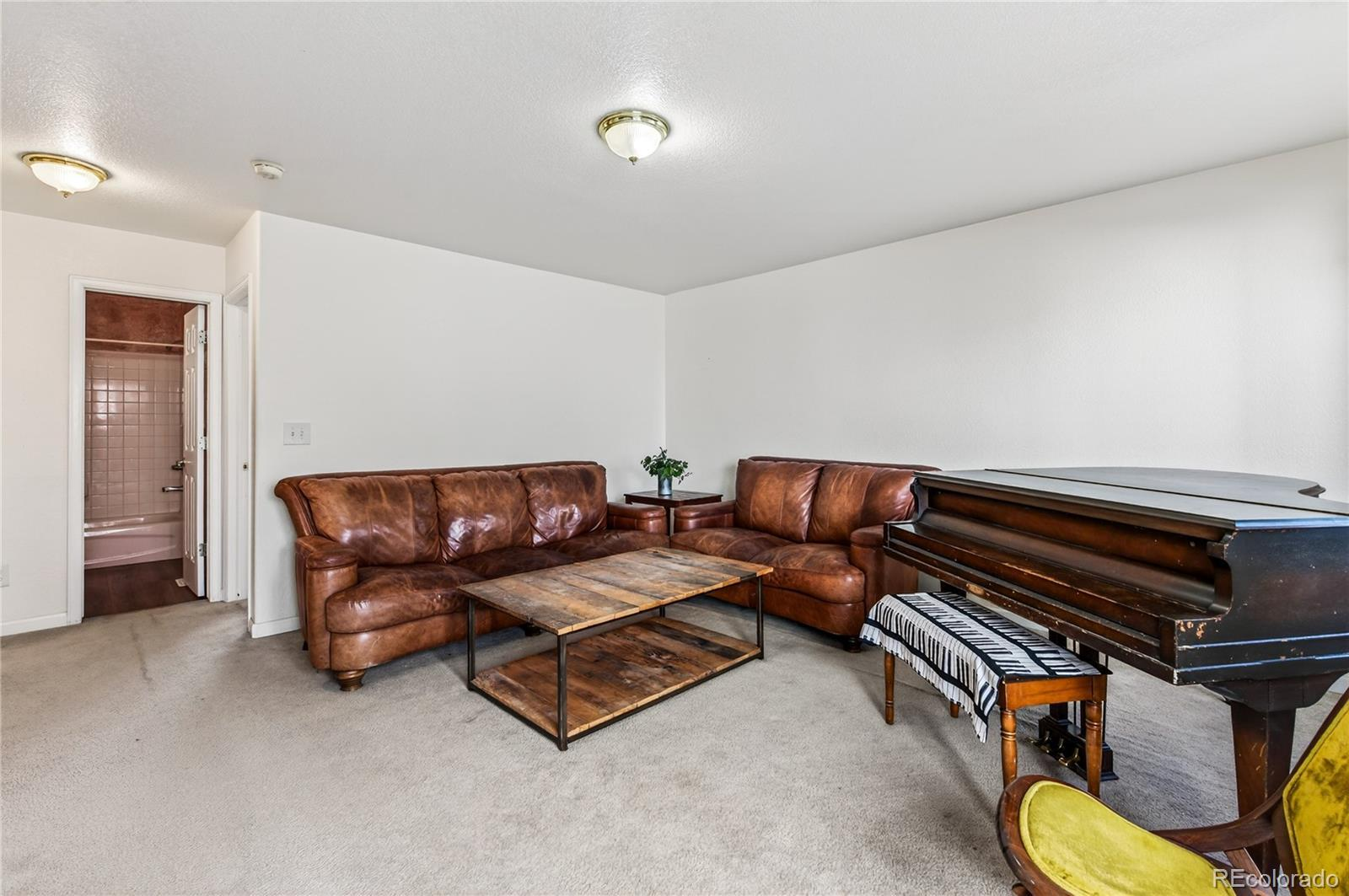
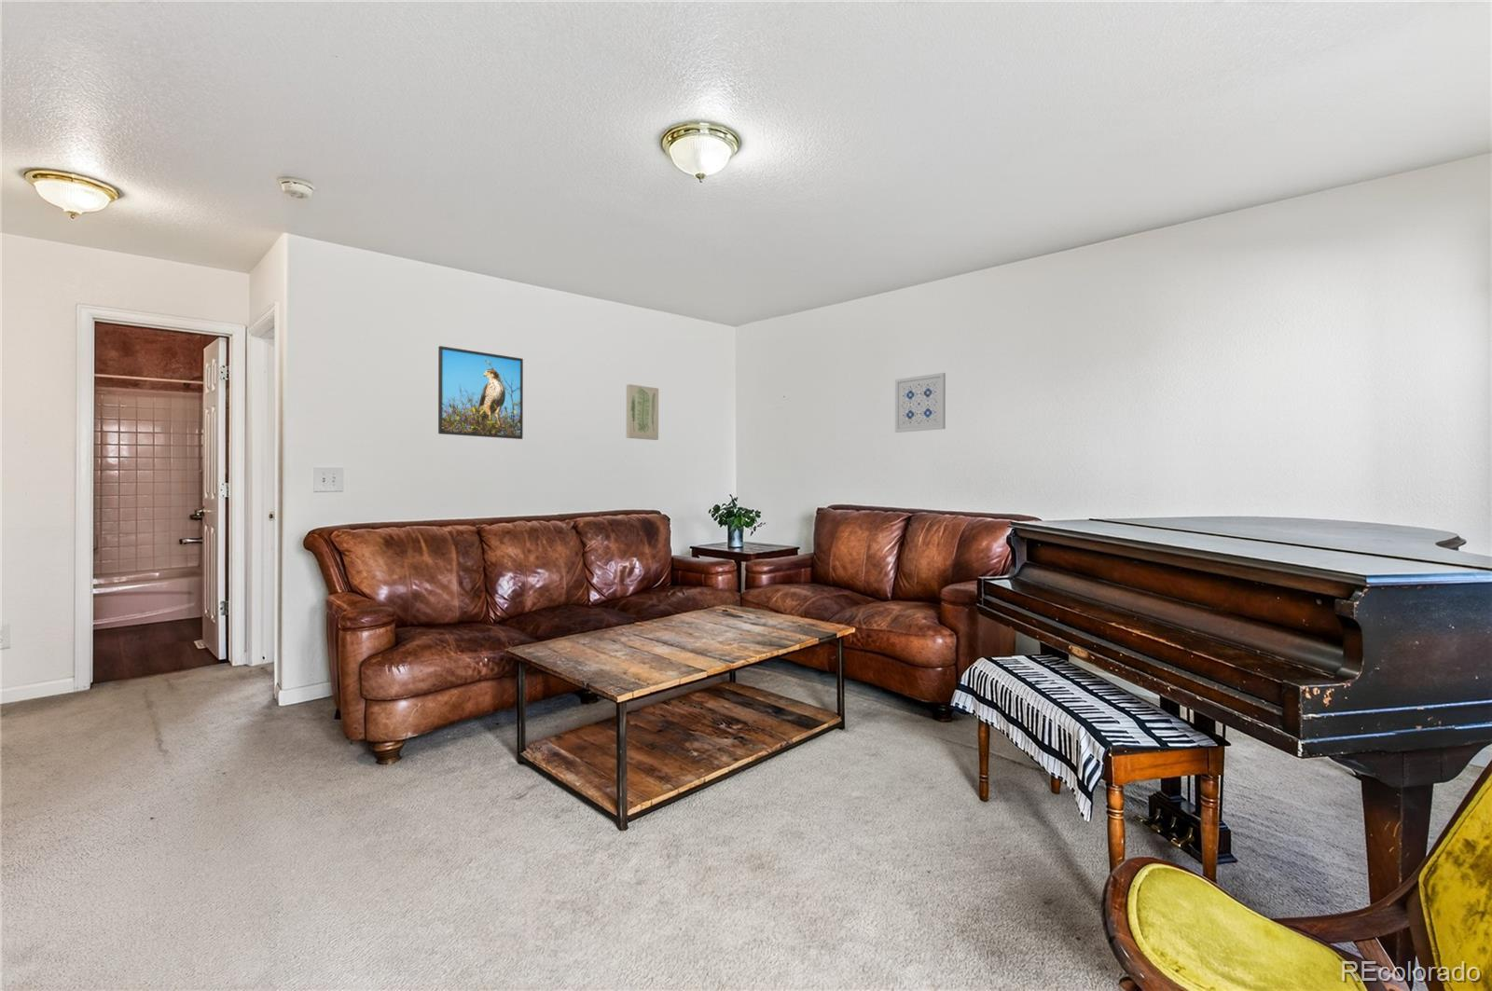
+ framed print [437,345,524,440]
+ wall art [626,383,659,441]
+ wall art [895,372,947,434]
